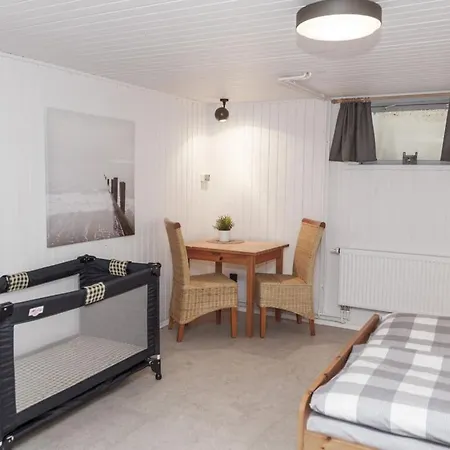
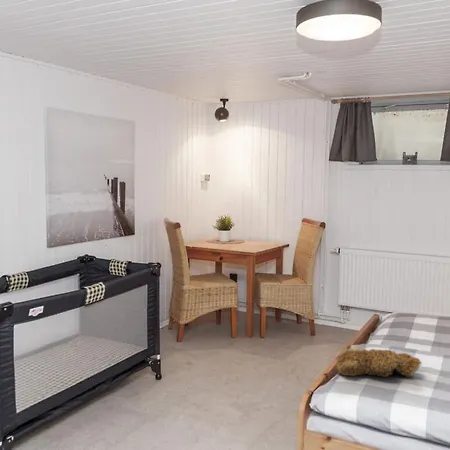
+ teddy bear [334,344,423,378]
